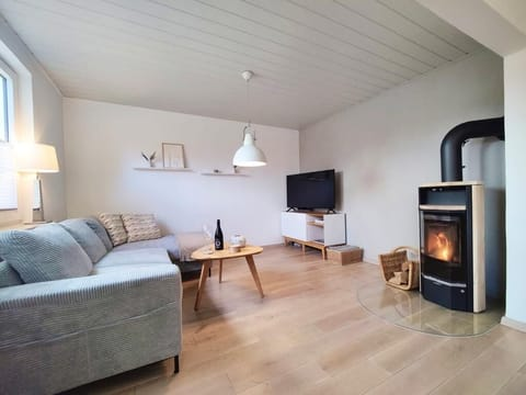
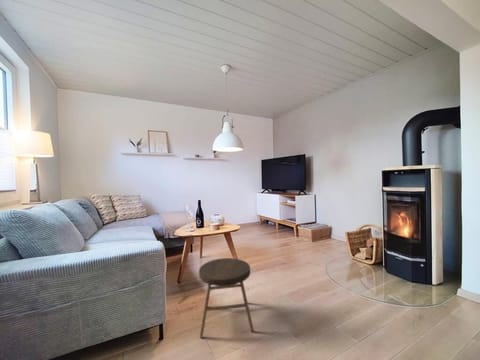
+ stool [198,257,255,339]
